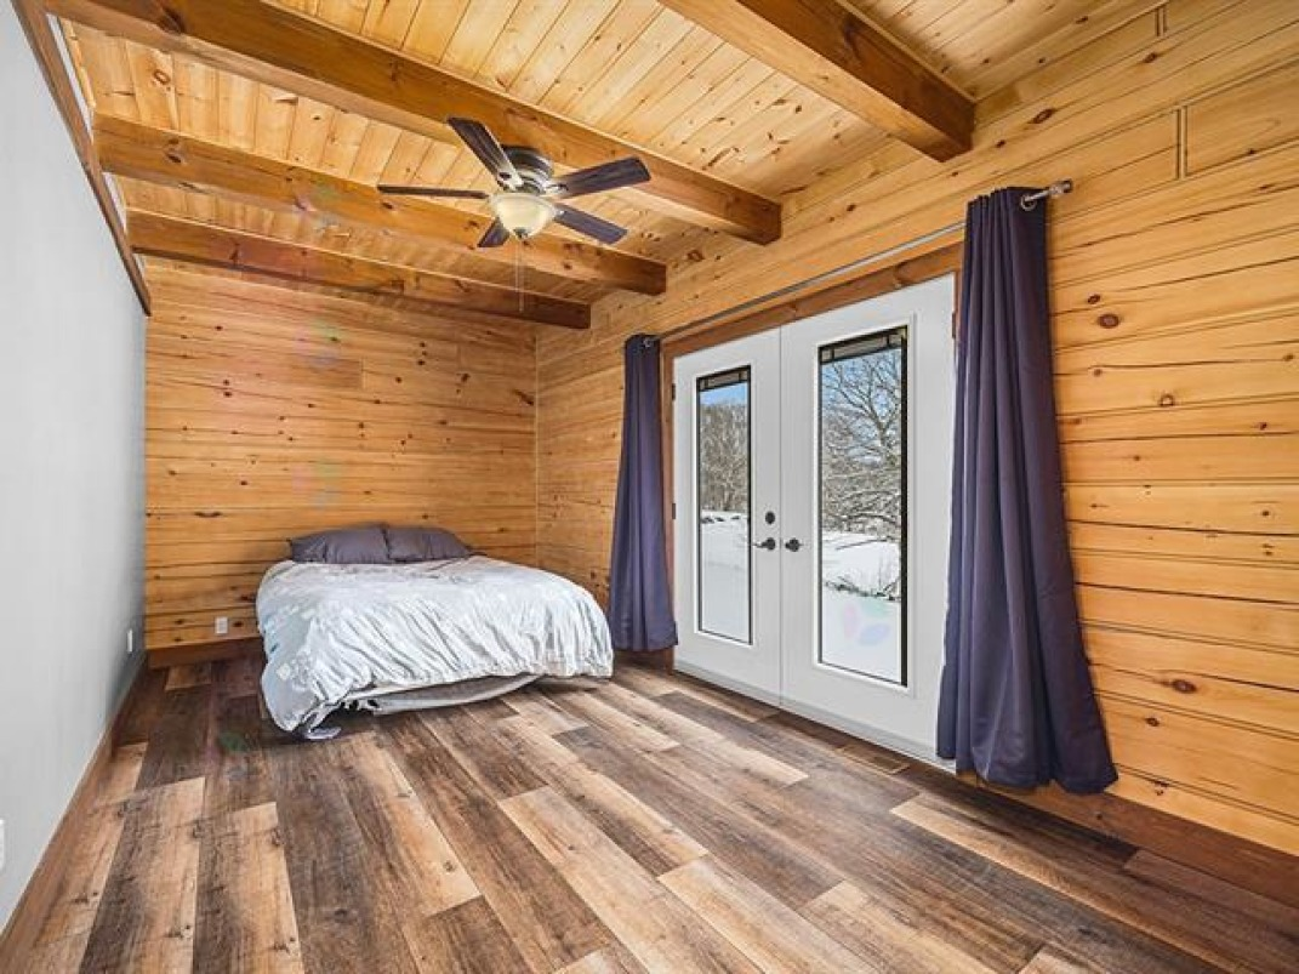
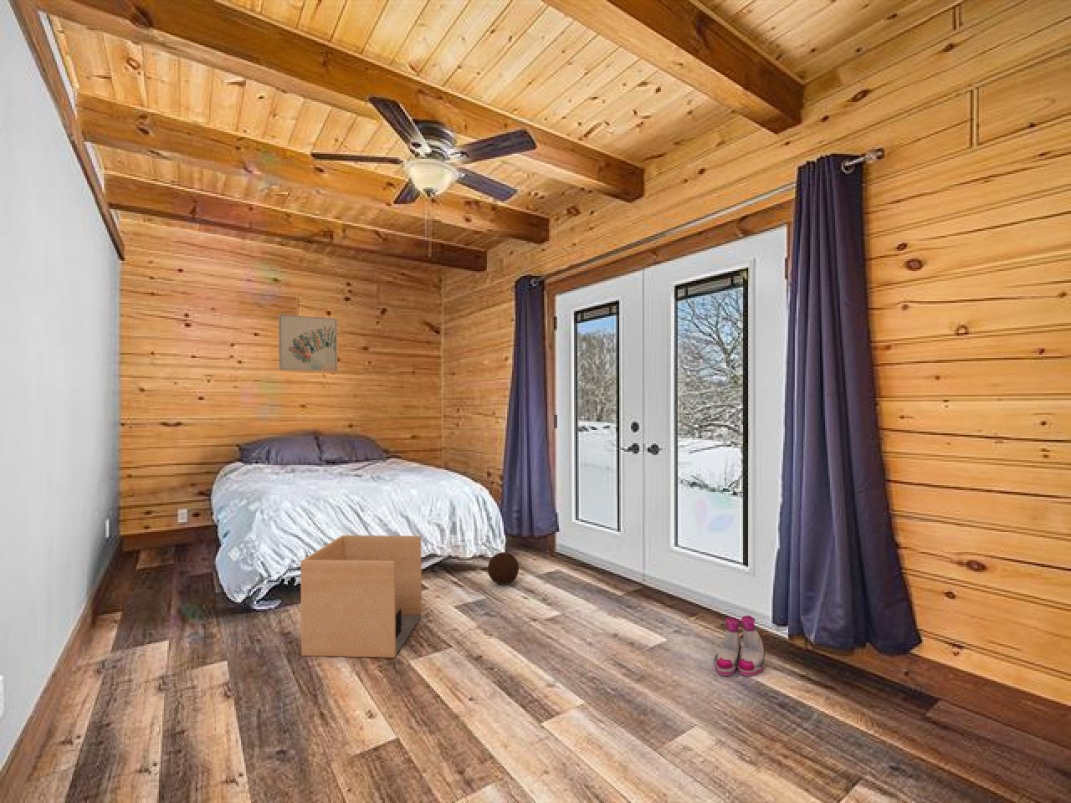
+ boots [713,614,766,677]
+ ball [487,551,520,586]
+ wall art [278,313,338,372]
+ cardboard box [300,534,423,659]
